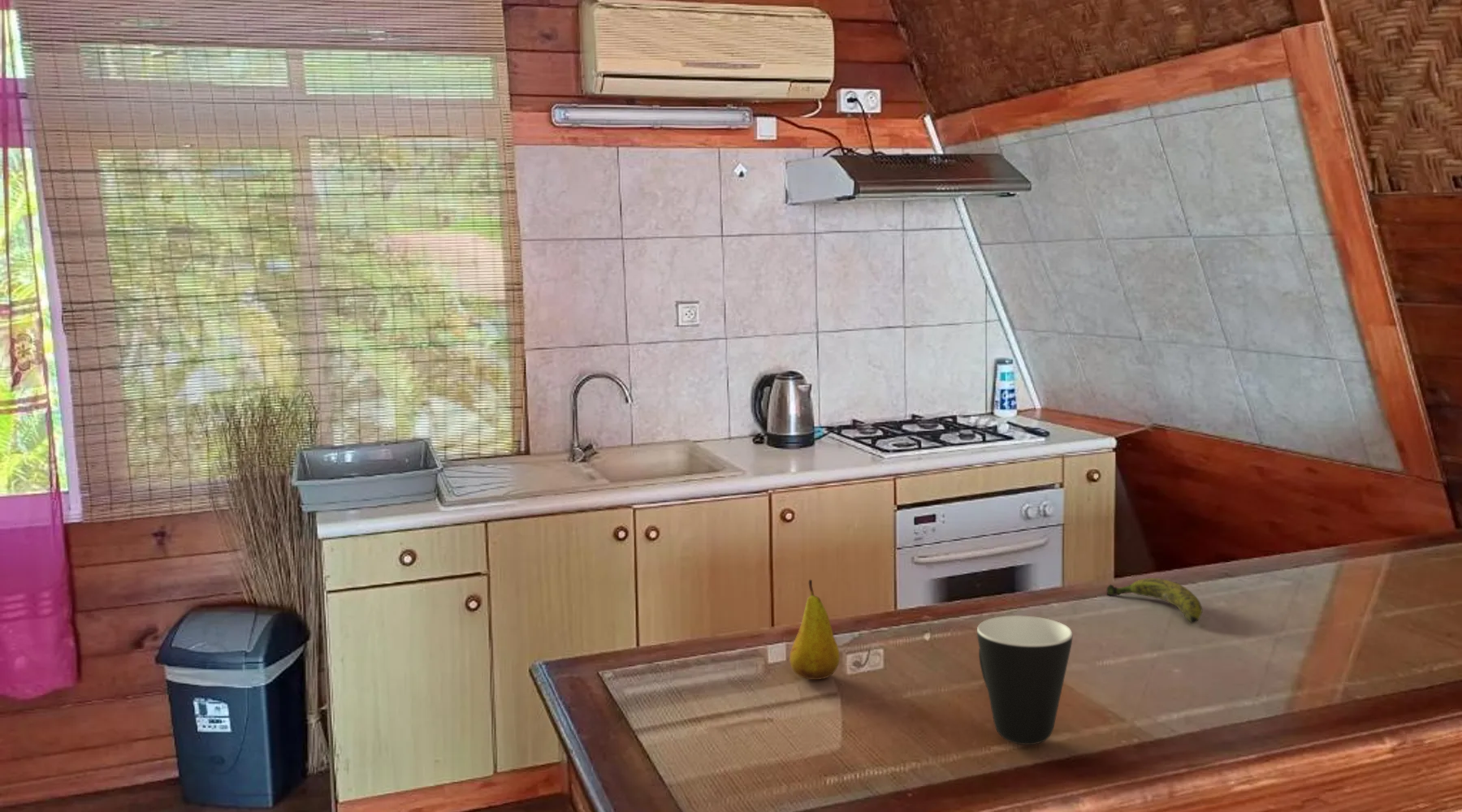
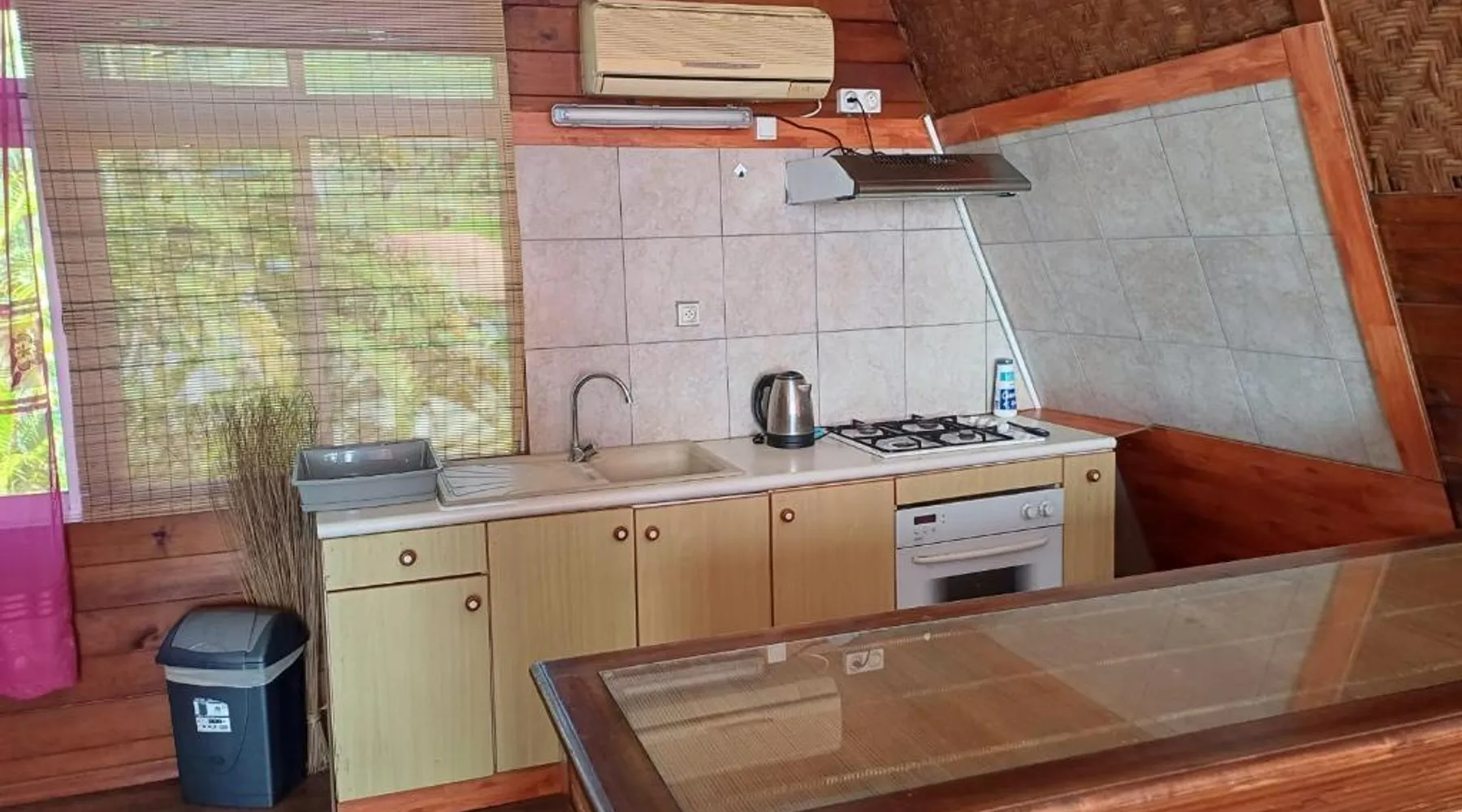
- fruit [789,579,841,680]
- mug [976,615,1073,745]
- banana [1106,577,1203,624]
